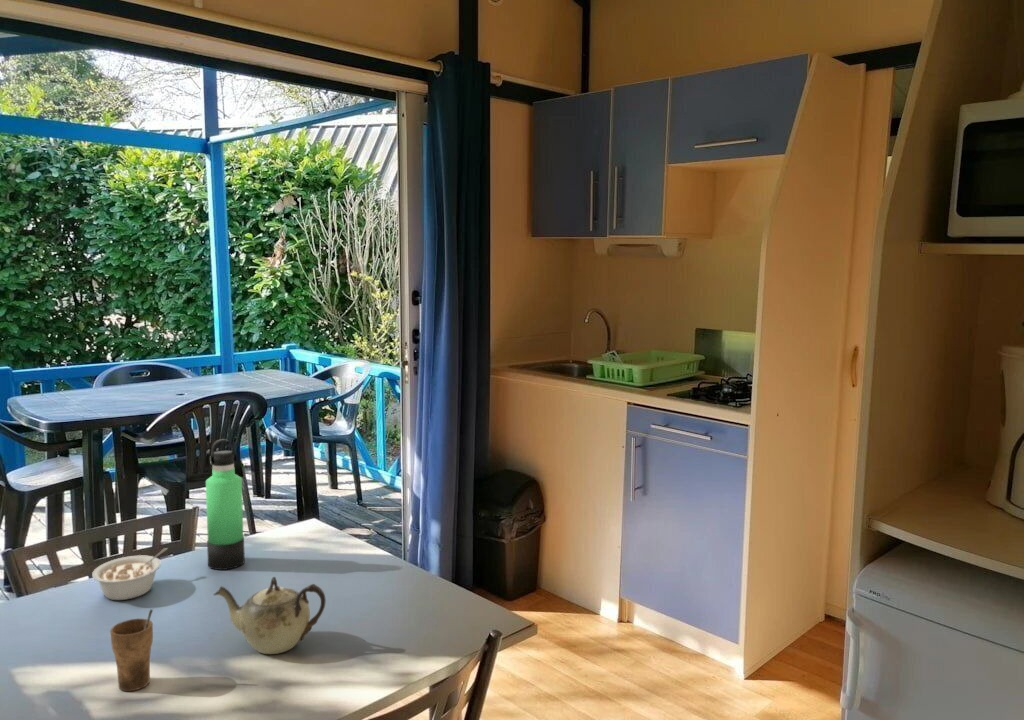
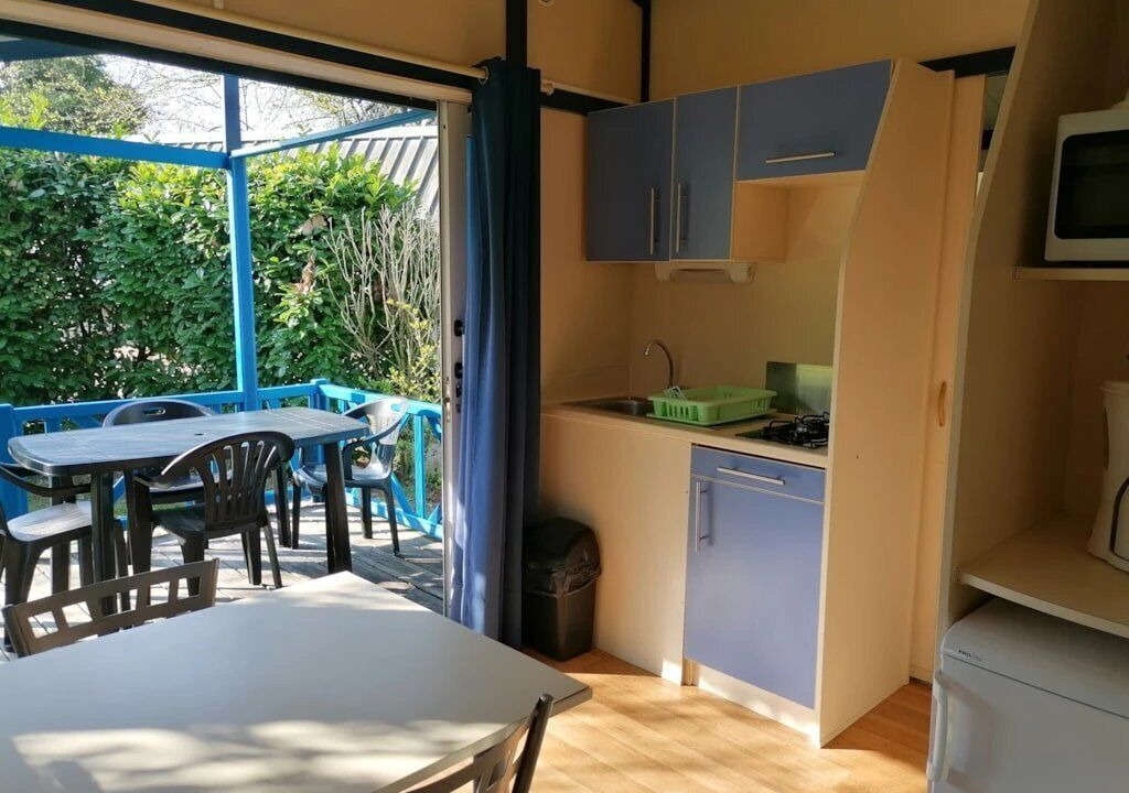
- thermos bottle [205,438,246,571]
- teapot [213,576,327,655]
- cup [109,608,154,692]
- legume [91,547,169,601]
